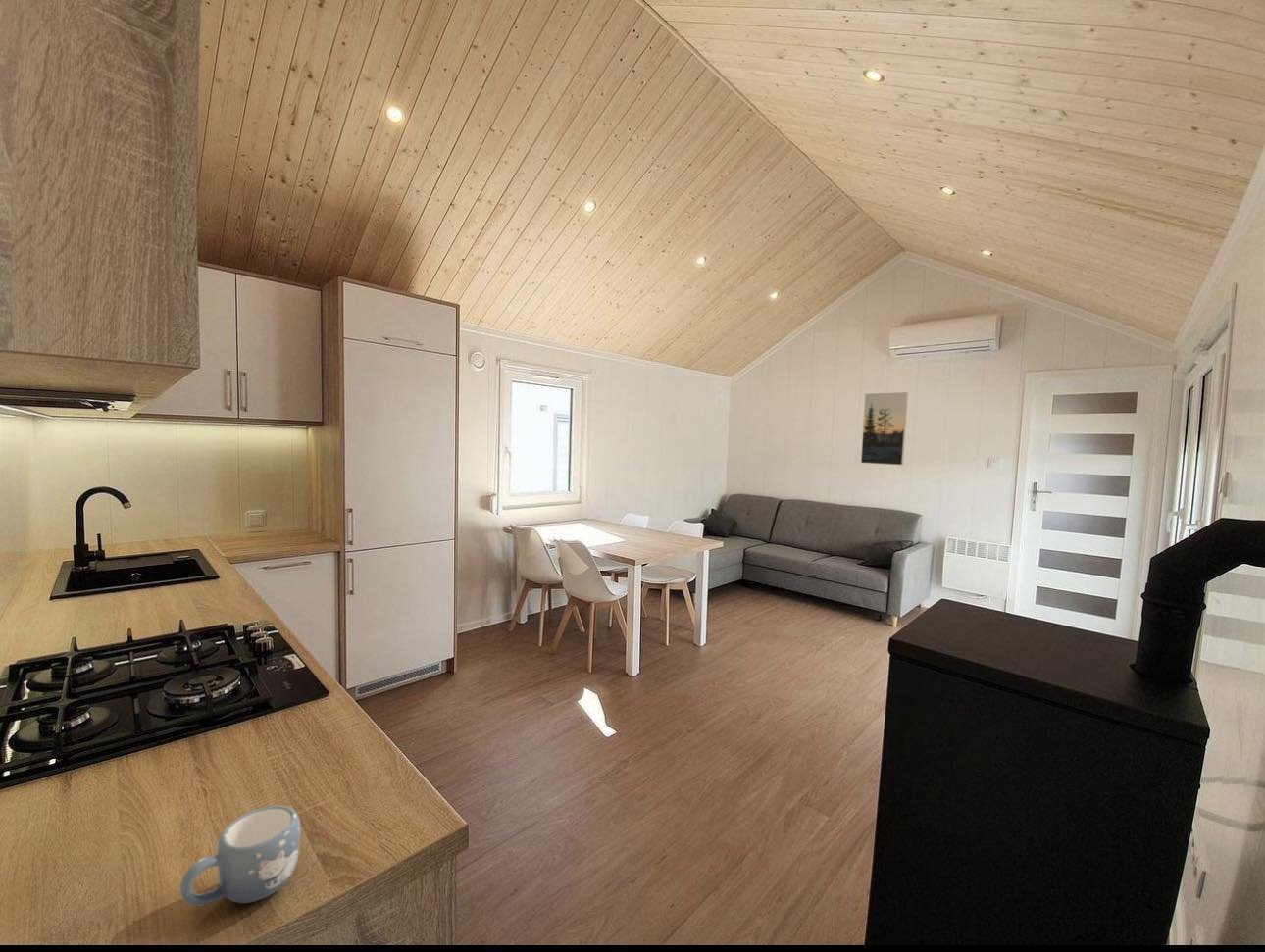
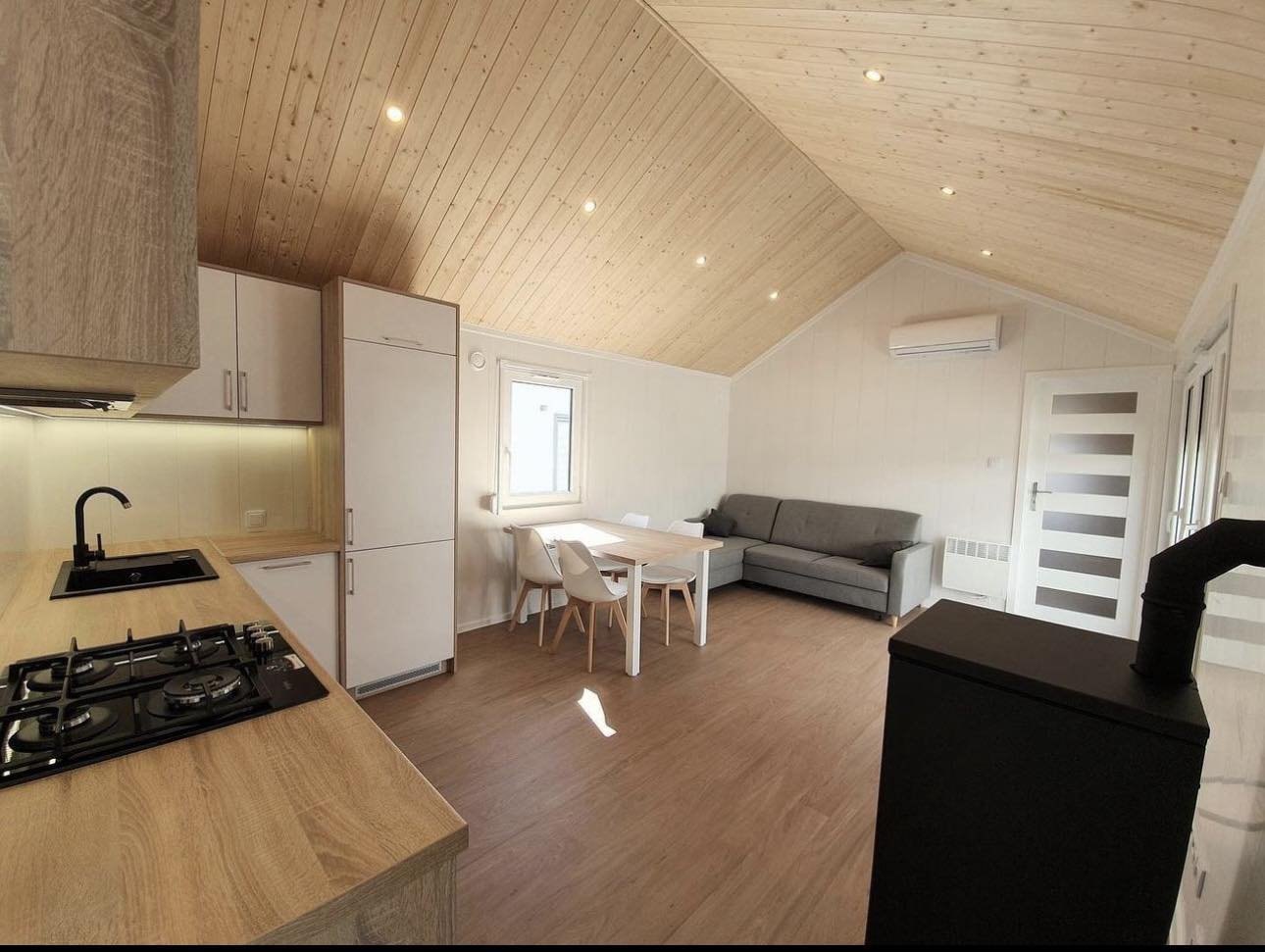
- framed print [860,391,909,466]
- mug [178,805,302,907]
